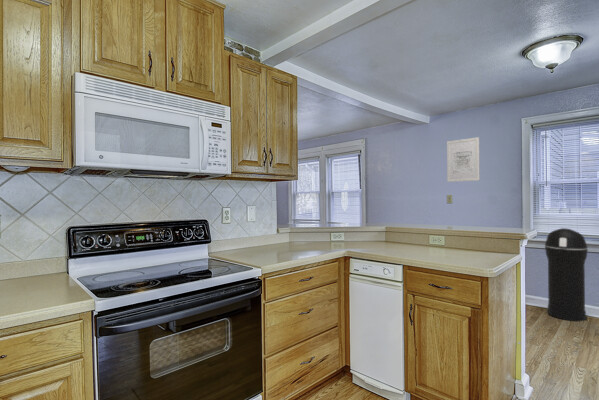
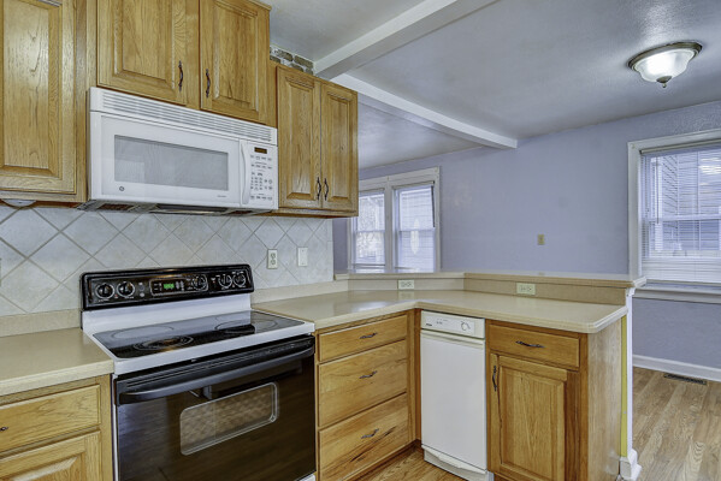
- wall art [446,136,480,183]
- trash can [544,227,589,322]
